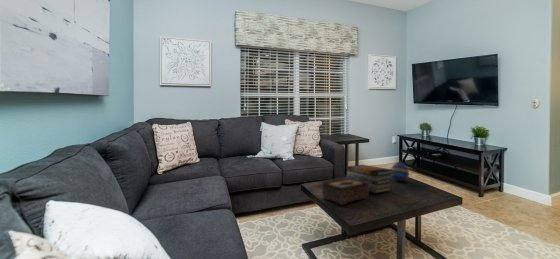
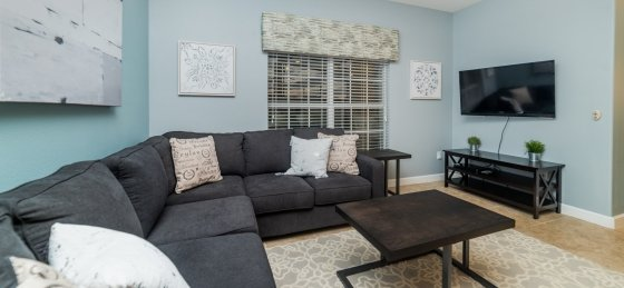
- book stack [345,164,394,194]
- decorative egg [390,161,410,182]
- tissue box [321,178,370,206]
